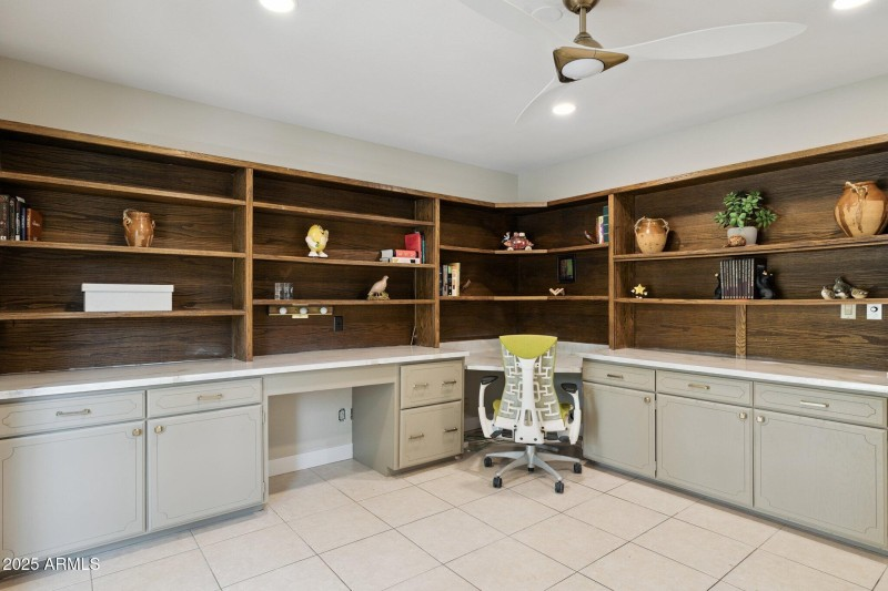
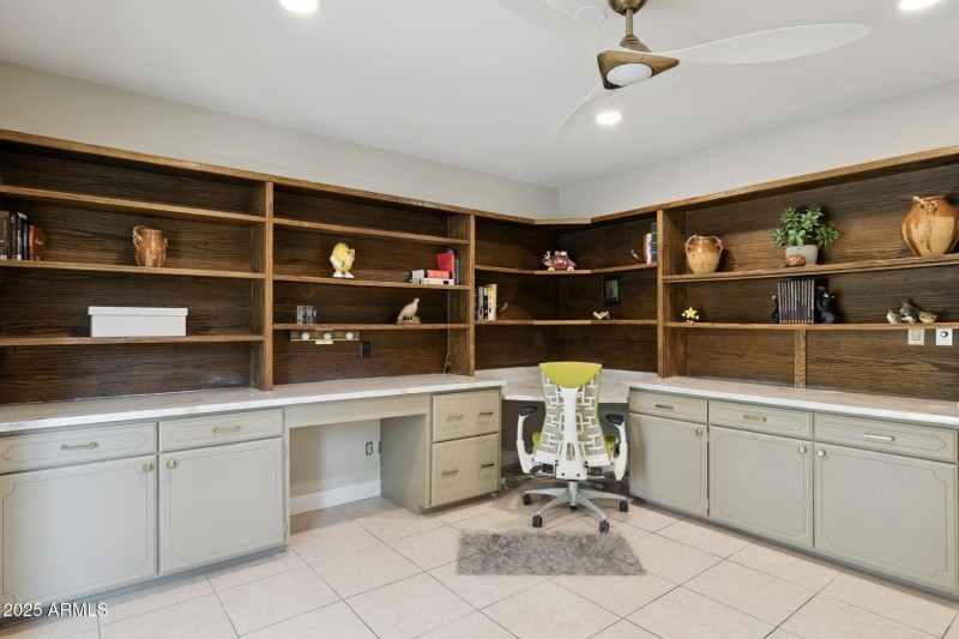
+ rug [456,528,647,575]
